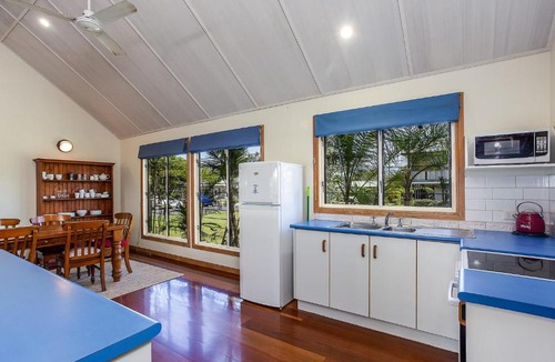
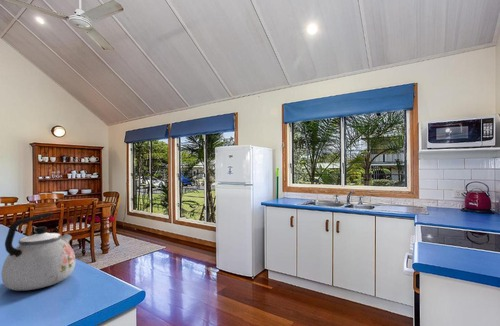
+ kettle [0,212,76,292]
